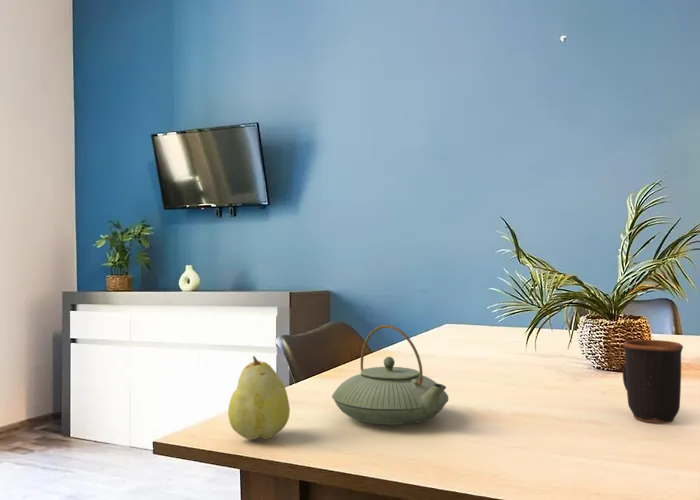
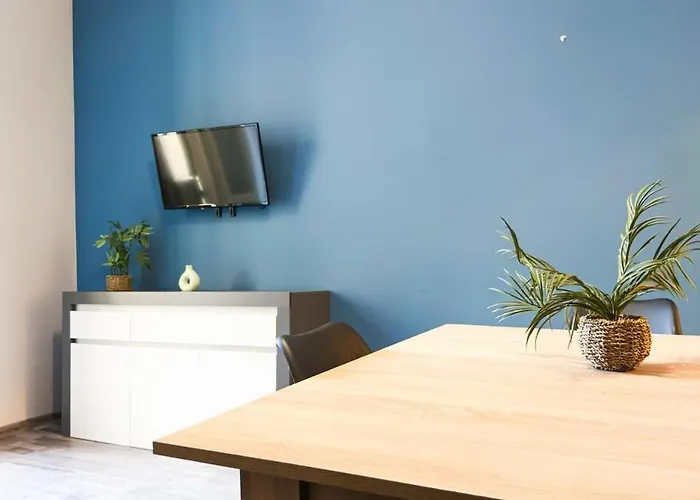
- teapot [331,324,449,426]
- fruit [227,355,291,441]
- mug [622,339,684,424]
